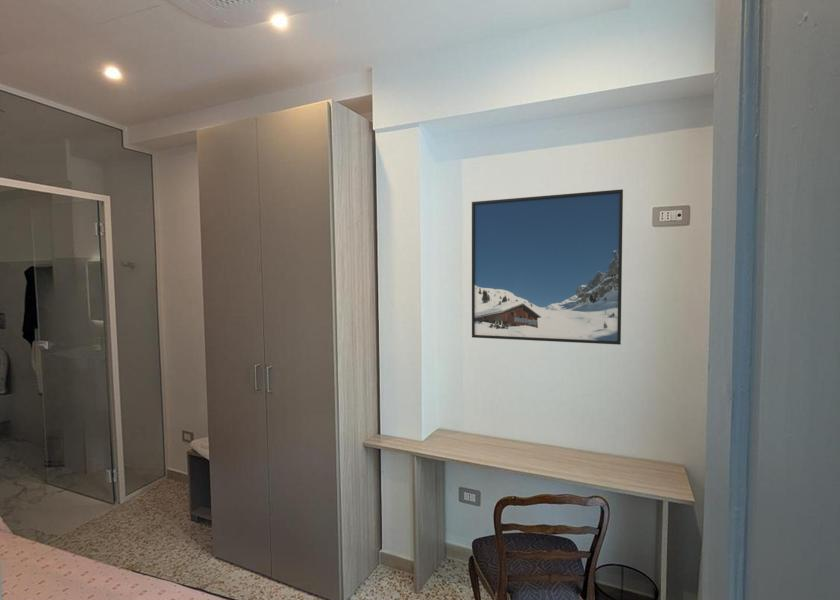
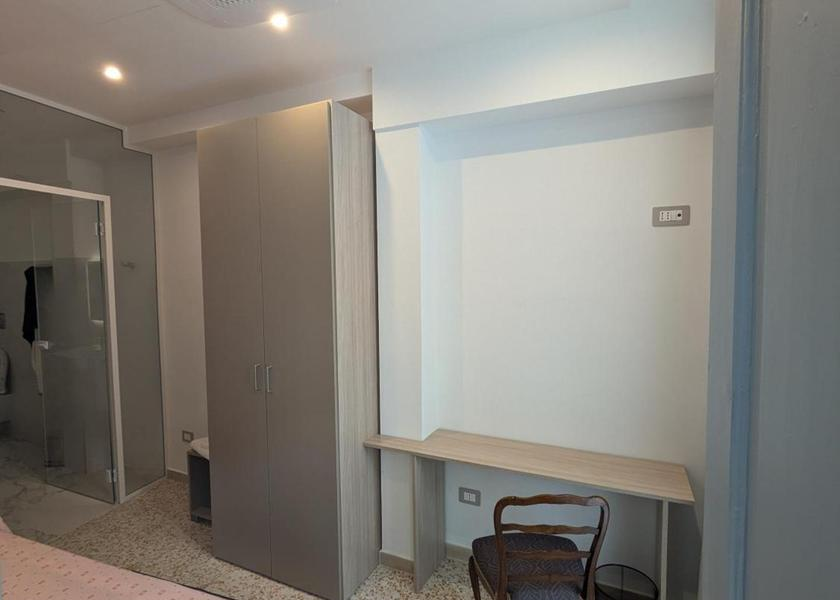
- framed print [471,188,624,346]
